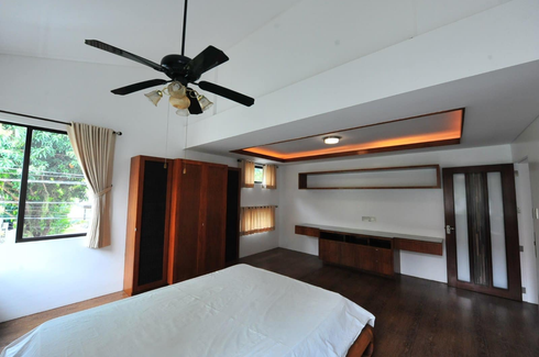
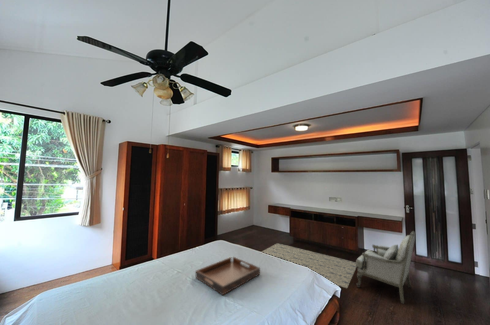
+ serving tray [195,256,261,296]
+ armchair [355,230,416,305]
+ rug [261,242,357,289]
